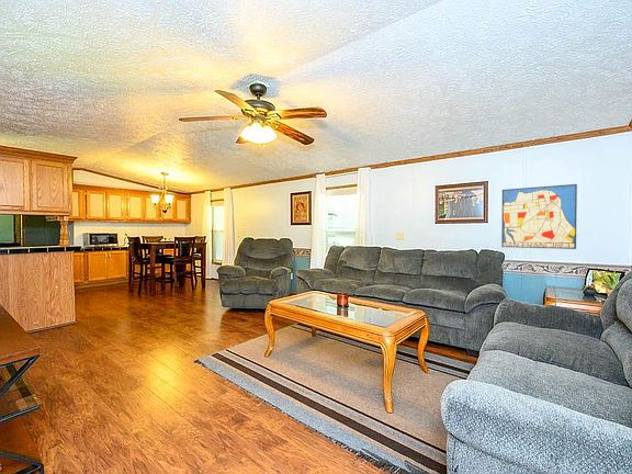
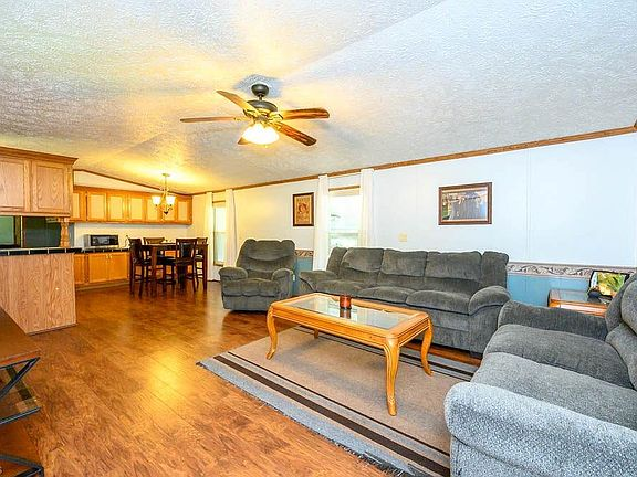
- wall art [500,183,578,250]
